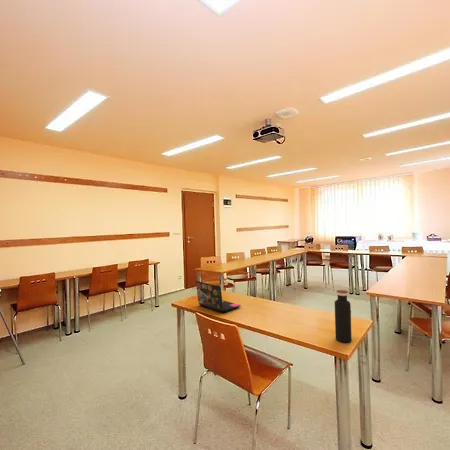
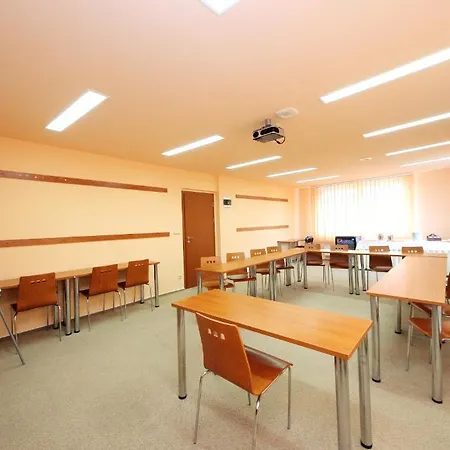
- laptop [195,280,242,313]
- water bottle [334,289,353,344]
